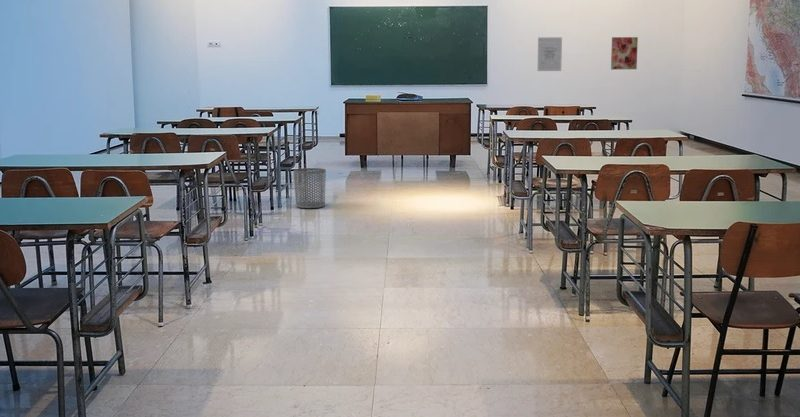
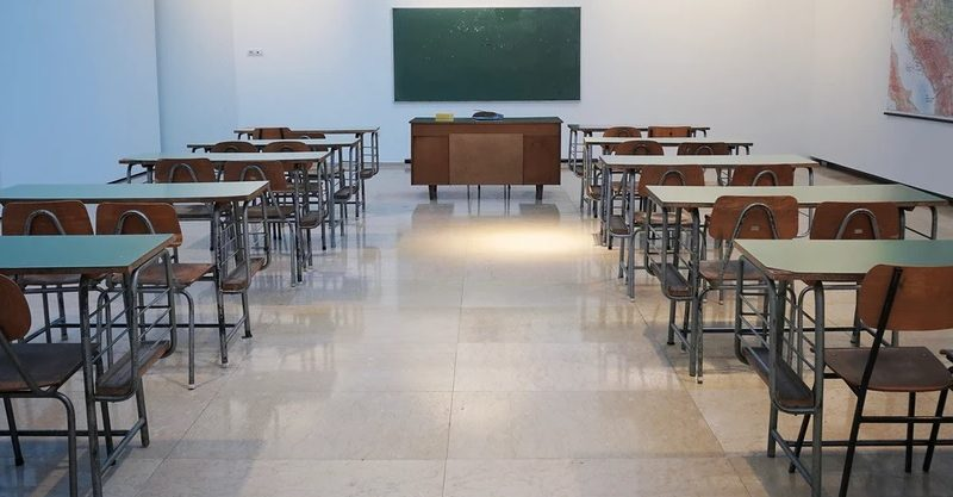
- wall art [610,36,639,70]
- wall art [537,36,563,72]
- waste bin [293,167,327,209]
